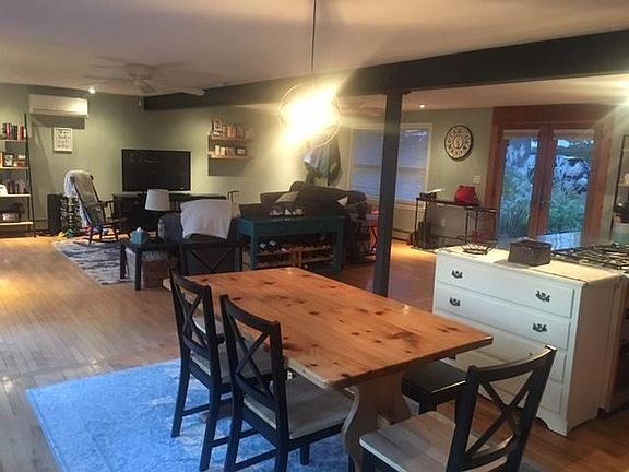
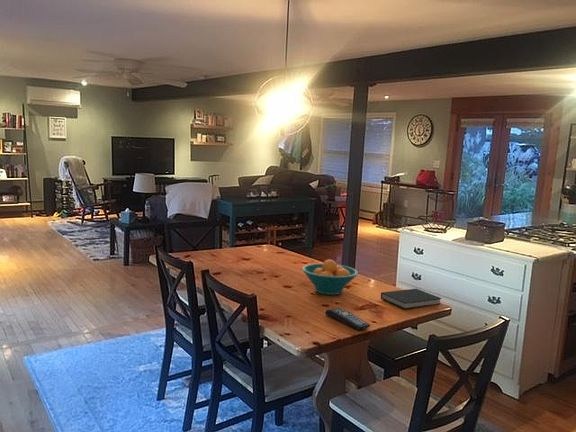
+ remote control [324,307,371,331]
+ book [380,288,443,310]
+ fruit bowl [301,259,359,296]
